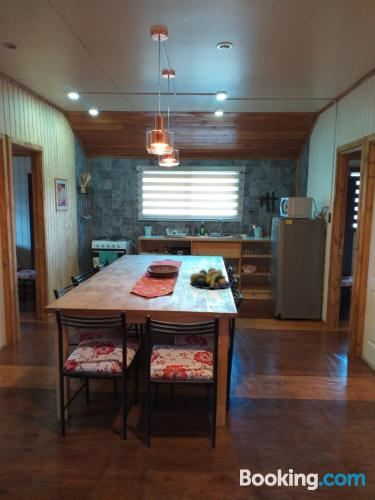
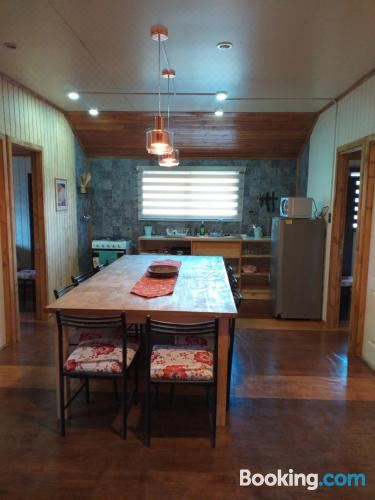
- fruit bowl [189,267,233,290]
